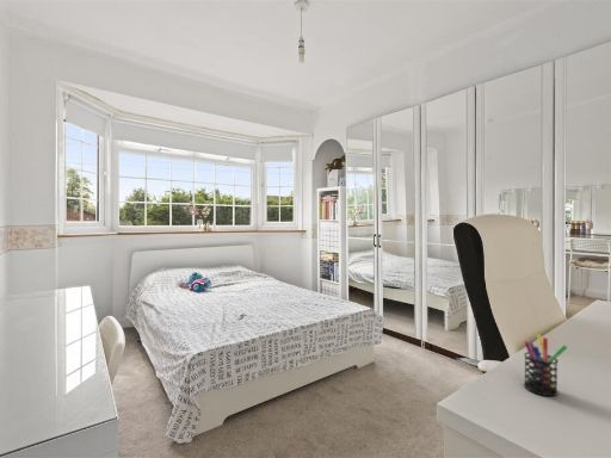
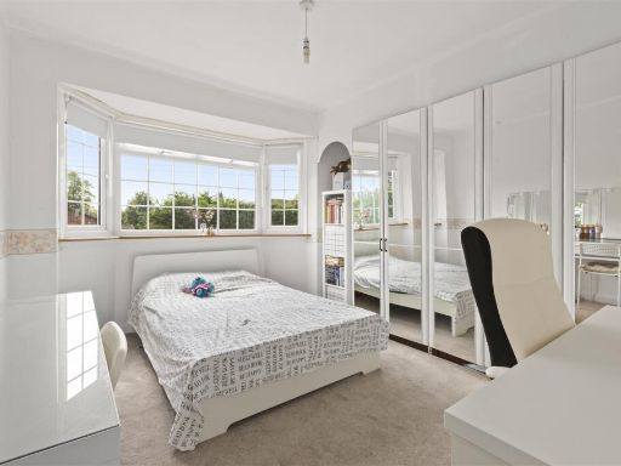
- pen holder [523,333,568,397]
